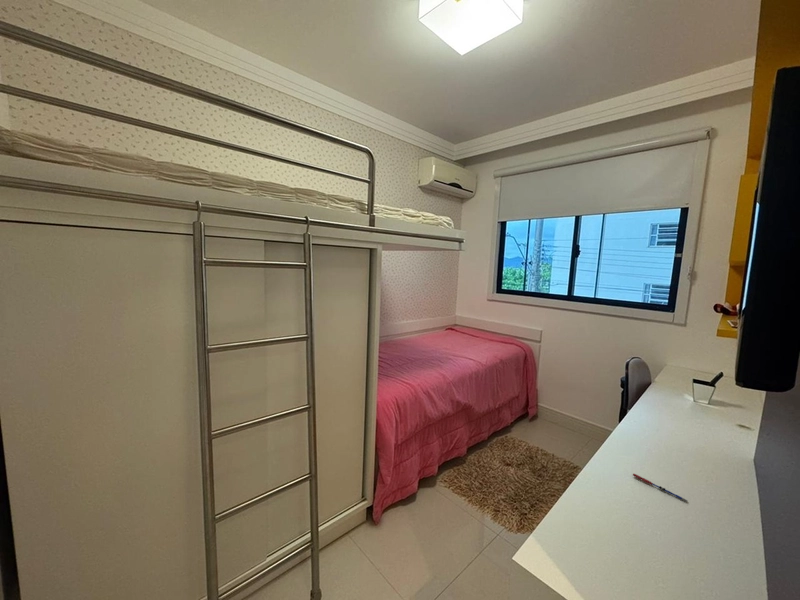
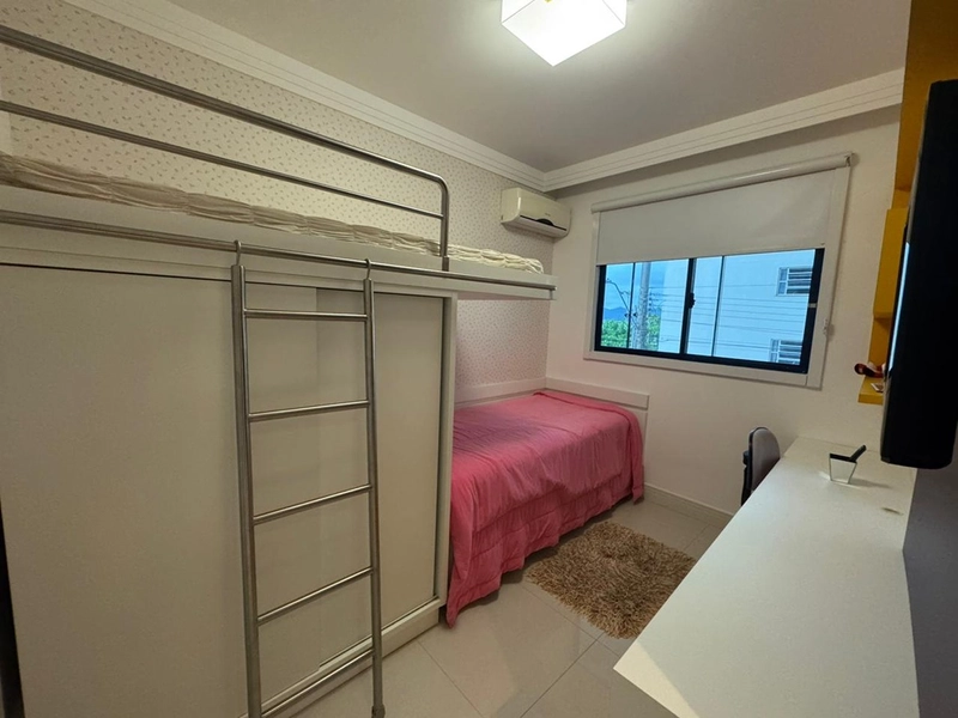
- pen [632,473,688,503]
